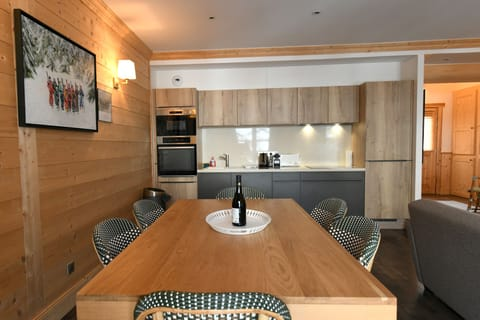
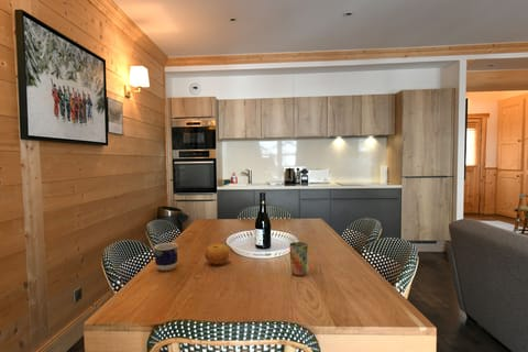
+ cup [153,242,179,272]
+ cup [288,241,309,277]
+ fruit [204,243,230,265]
